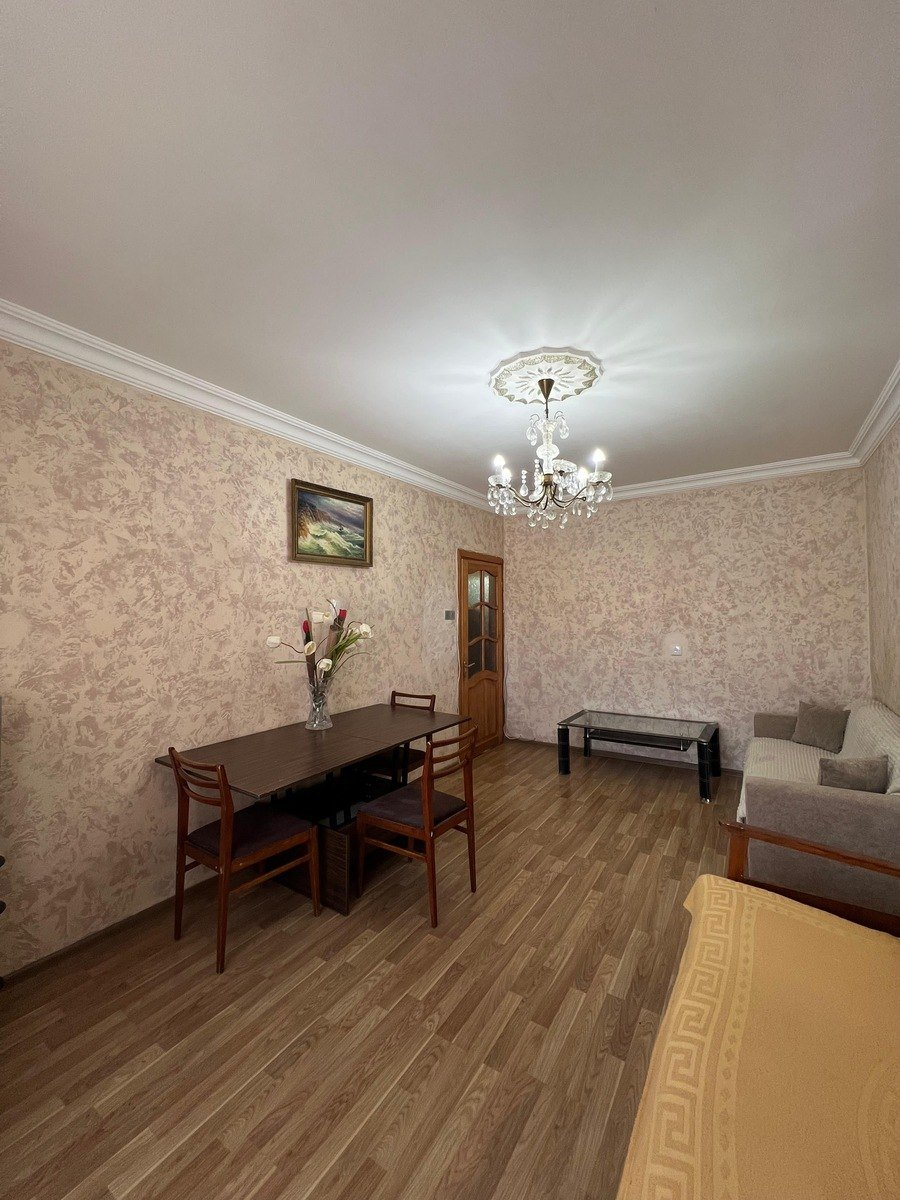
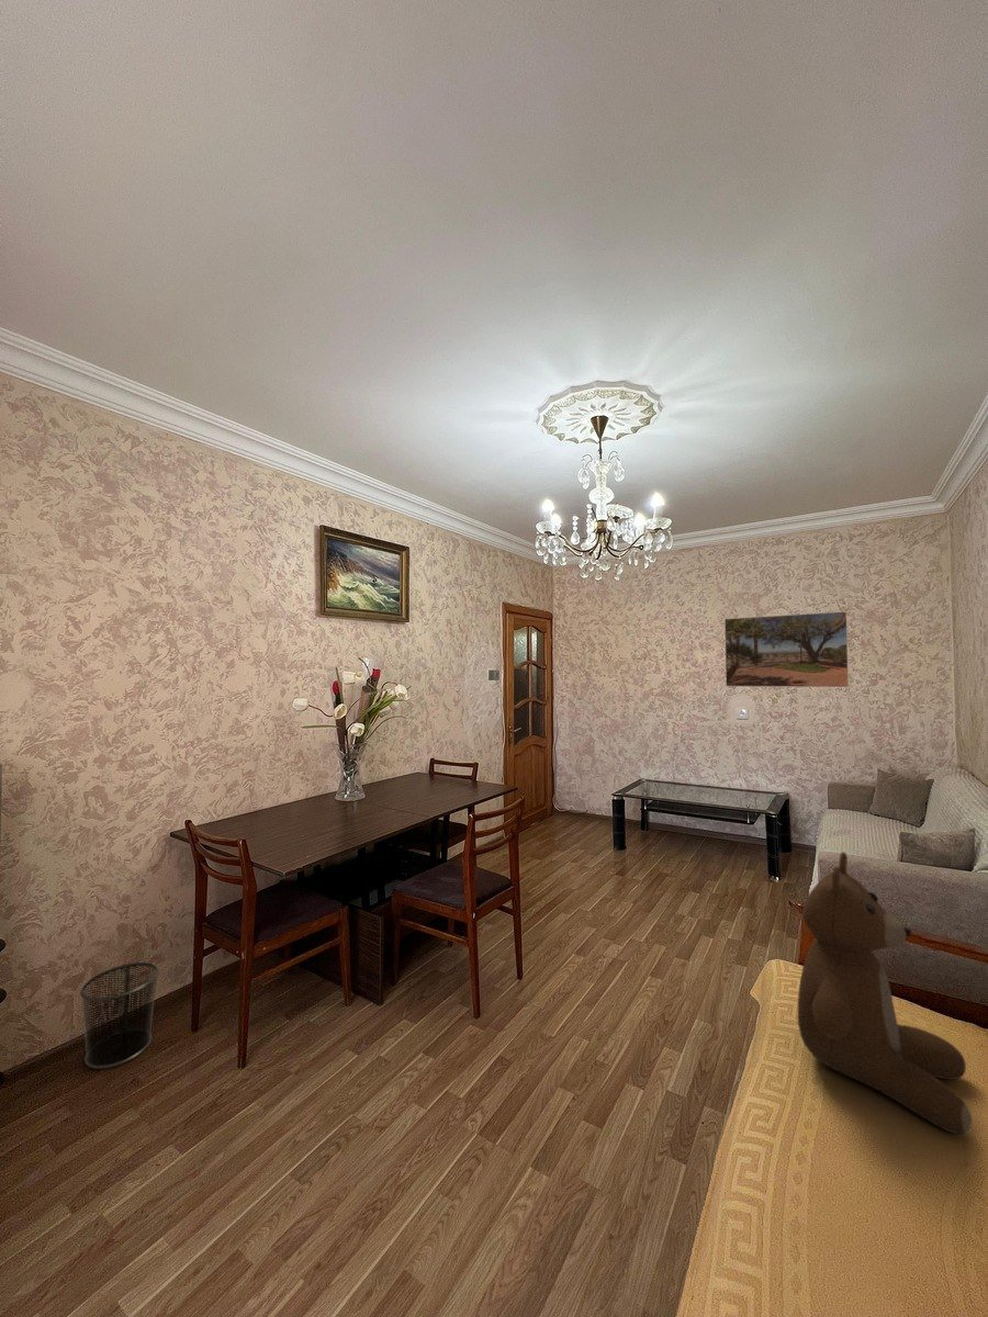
+ bear [797,851,973,1135]
+ waste bin [79,961,160,1070]
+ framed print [723,610,850,688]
